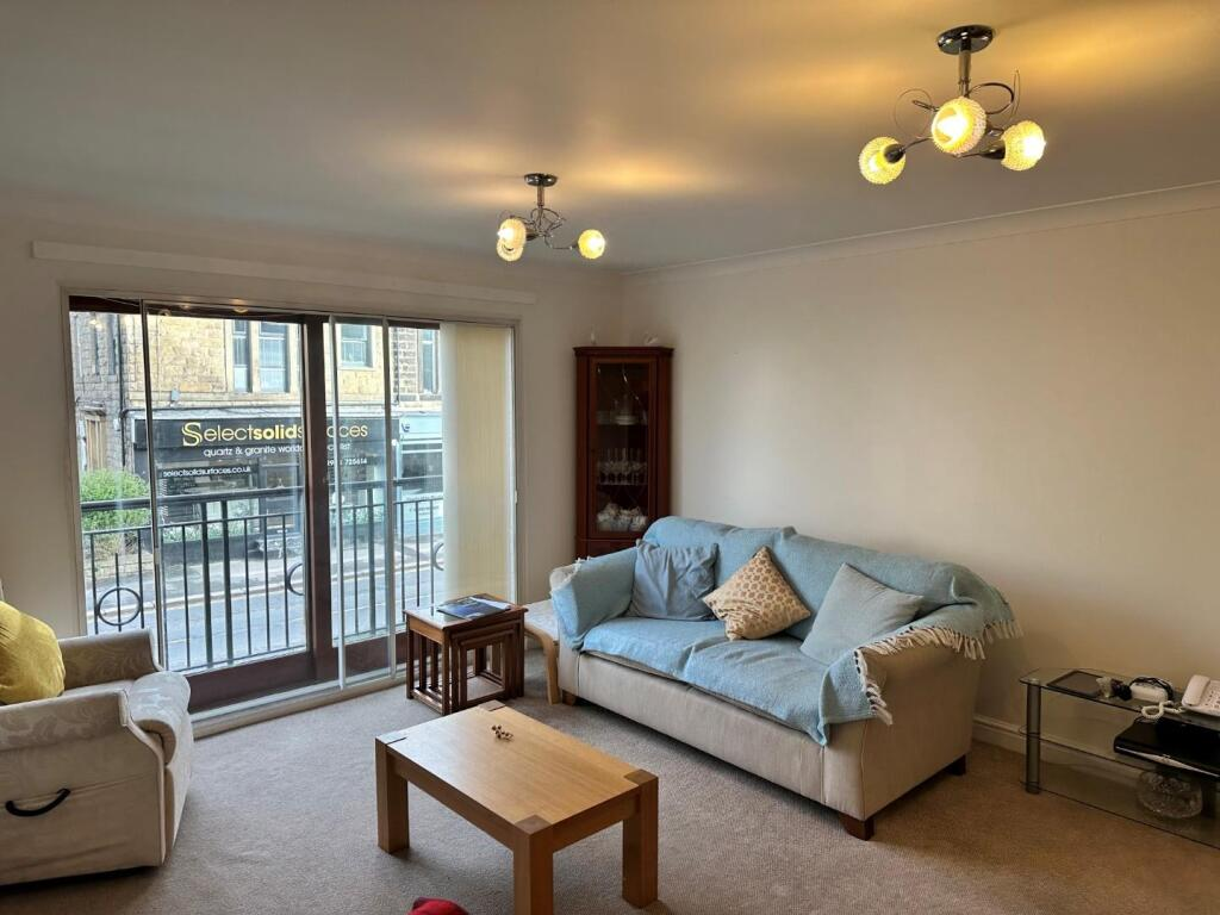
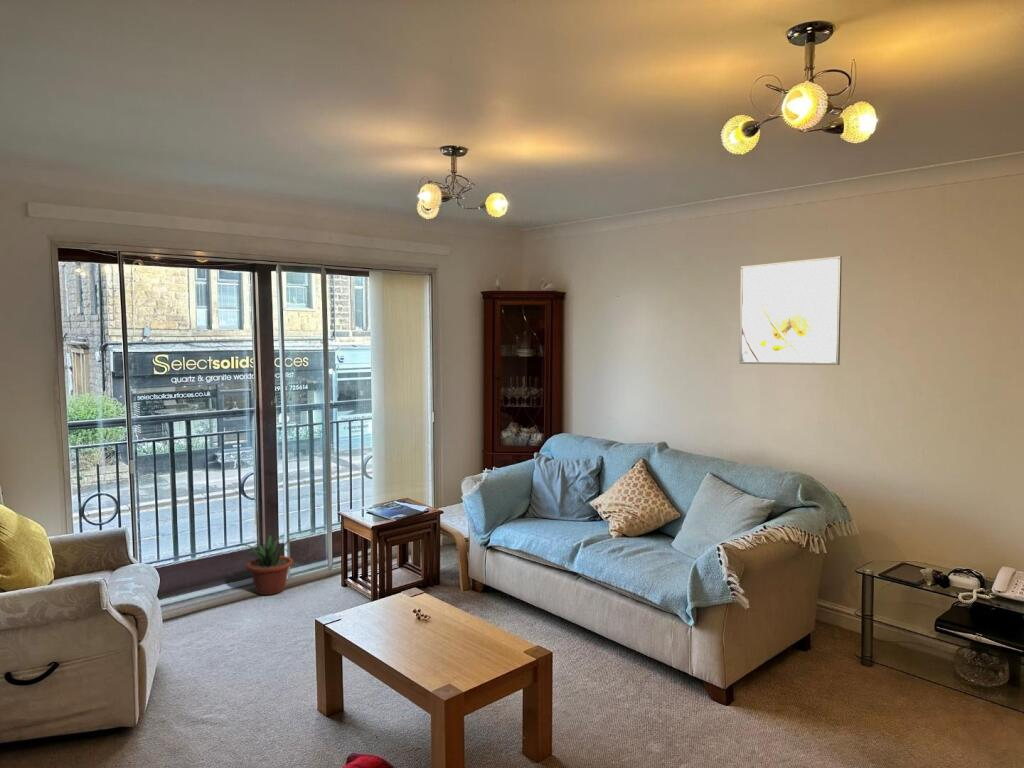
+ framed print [739,255,843,366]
+ potted plant [234,535,296,596]
